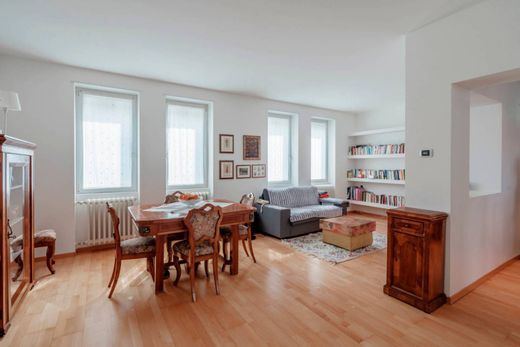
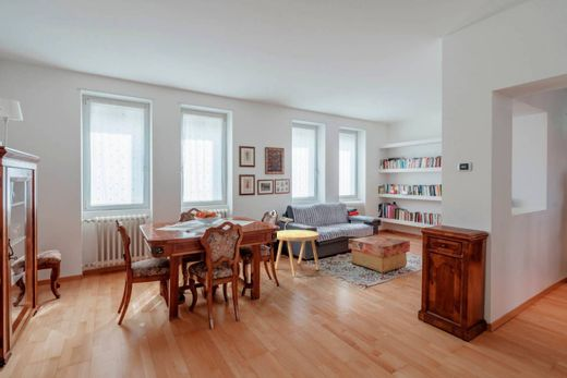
+ side table [274,229,321,277]
